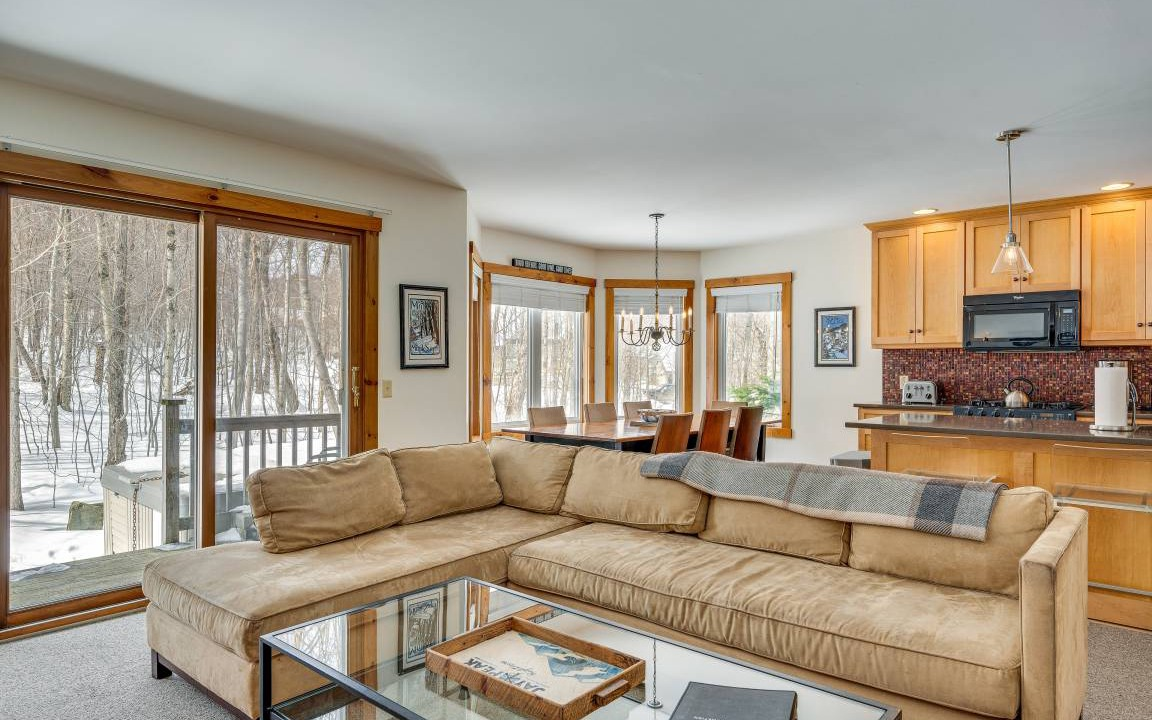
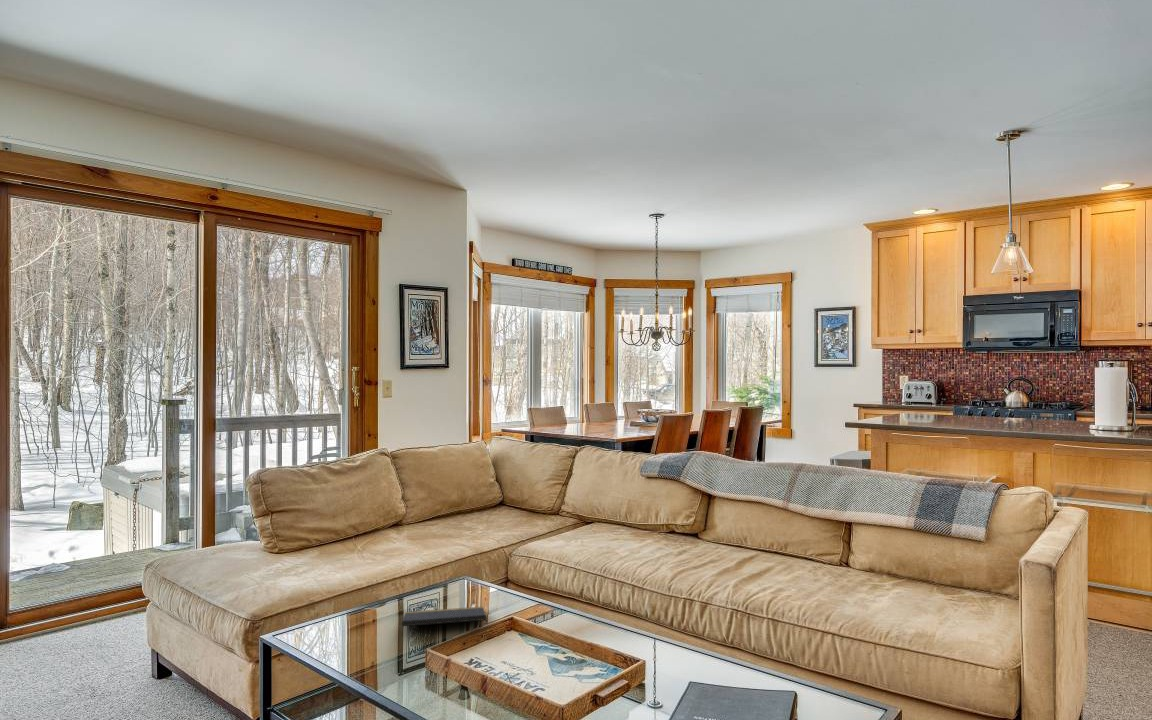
+ notepad [401,606,489,629]
